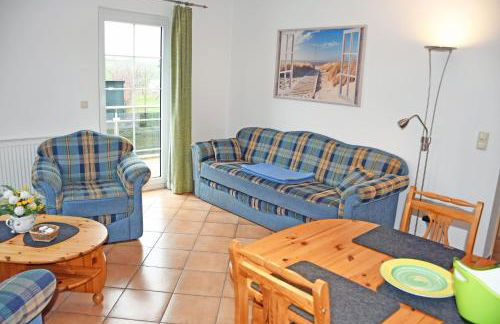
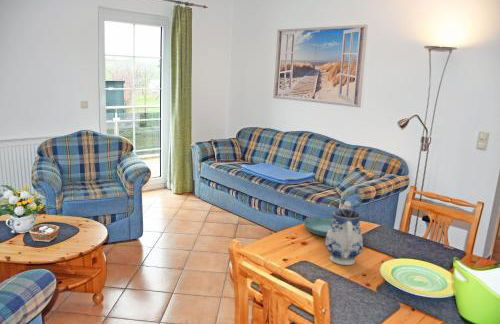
+ teapot [324,200,364,266]
+ saucer [302,216,333,237]
